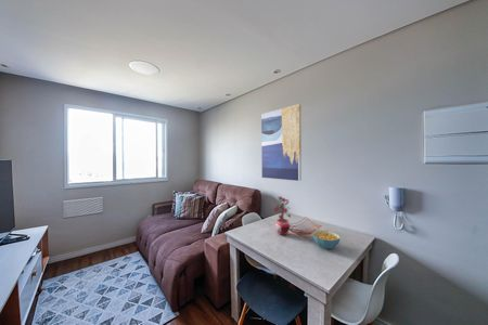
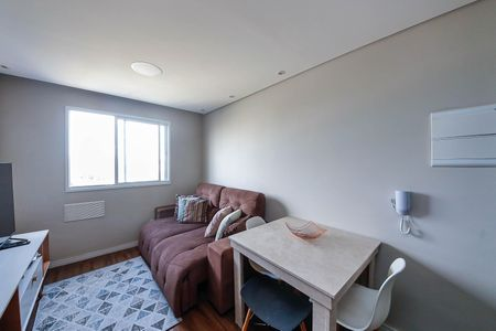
- wall art [260,103,303,182]
- cereal bowl [311,230,342,250]
- potted plant [272,196,292,236]
